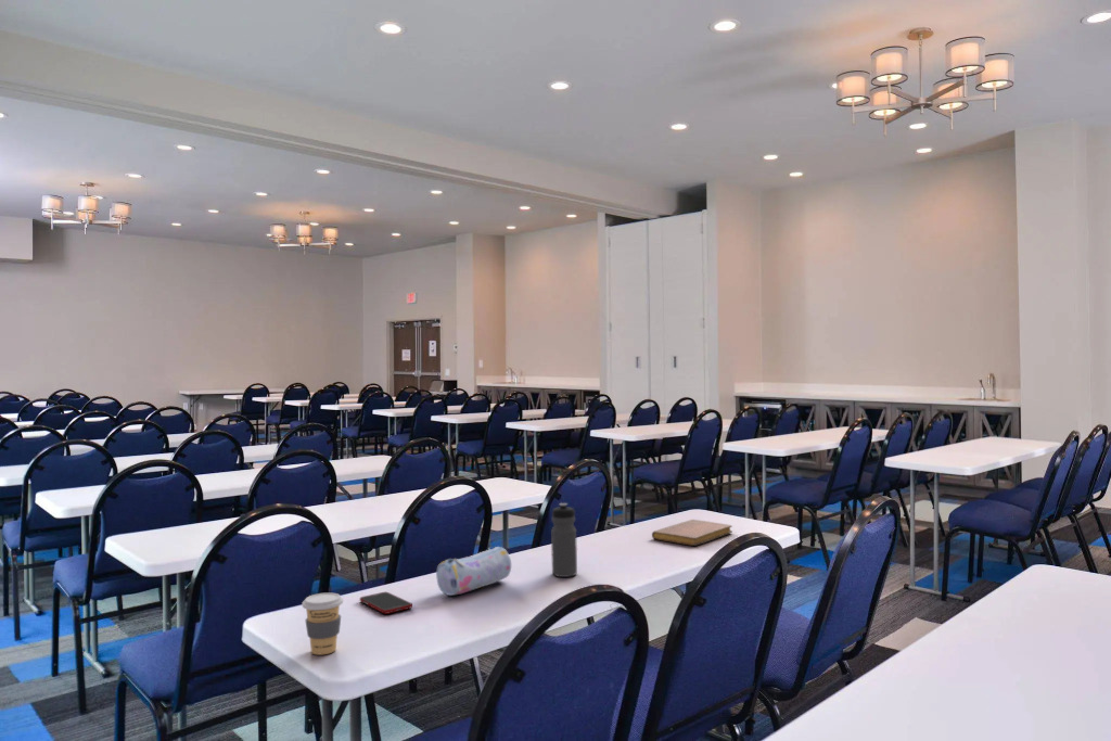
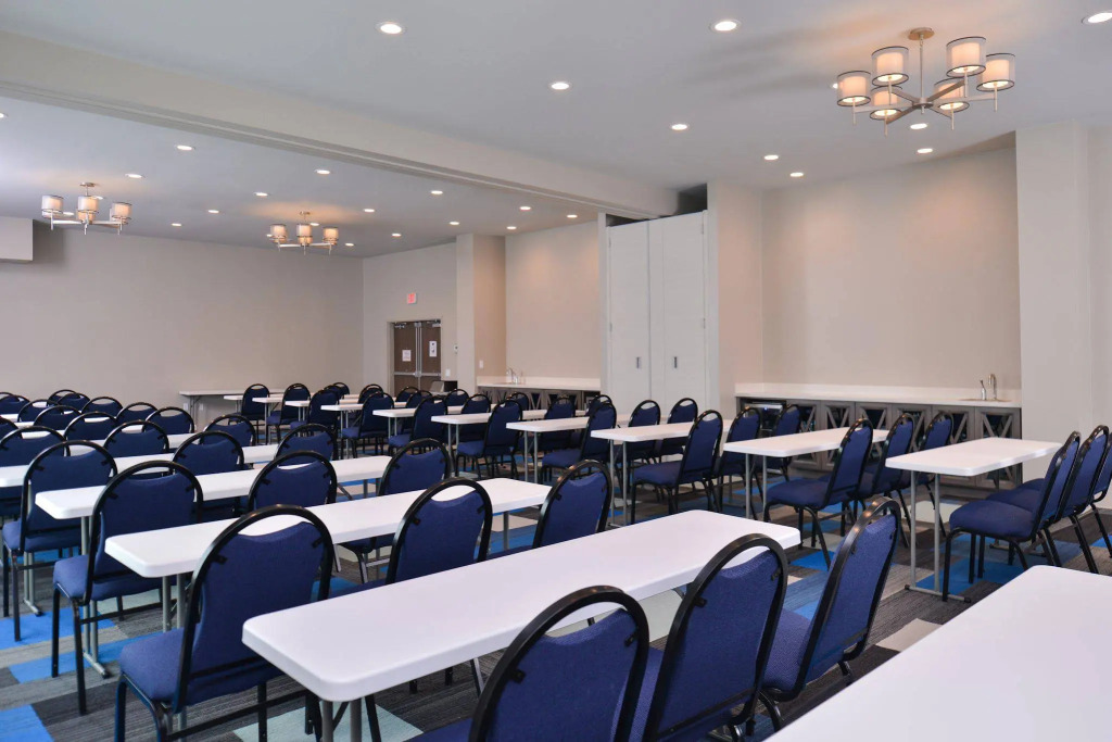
- coffee cup [301,592,344,656]
- cell phone [359,591,413,615]
- water bottle [550,502,578,578]
- notebook [651,519,733,547]
- pencil case [435,546,512,597]
